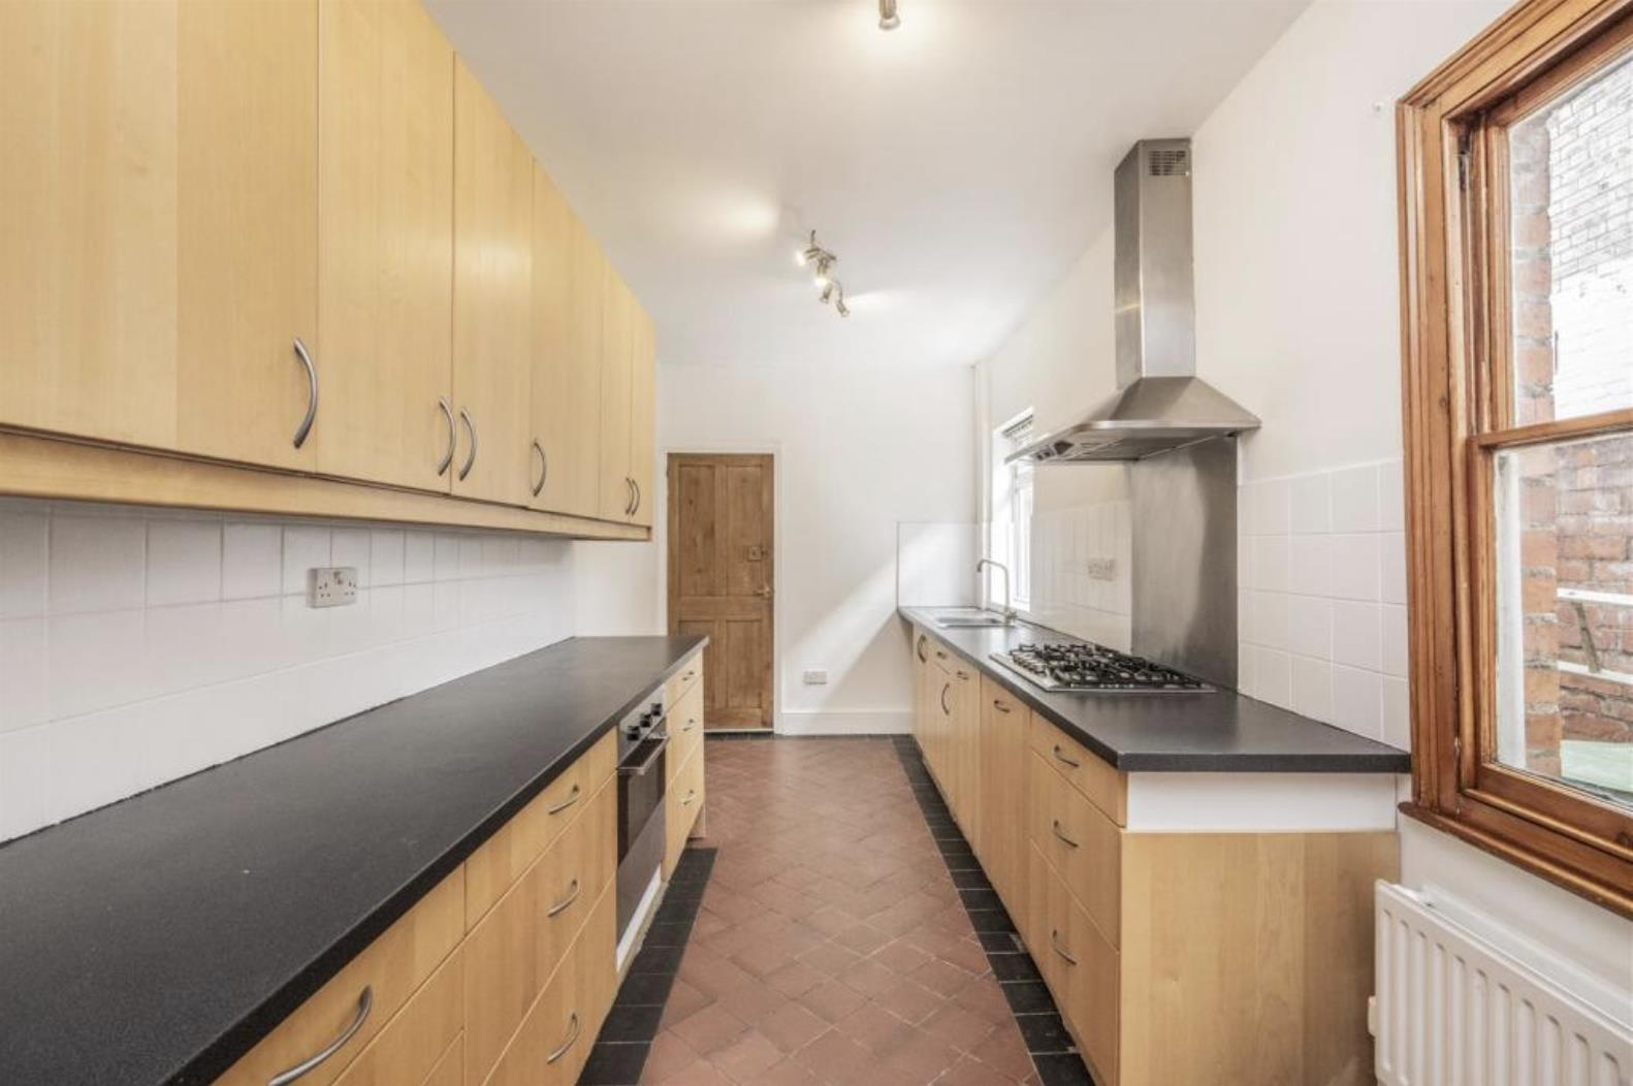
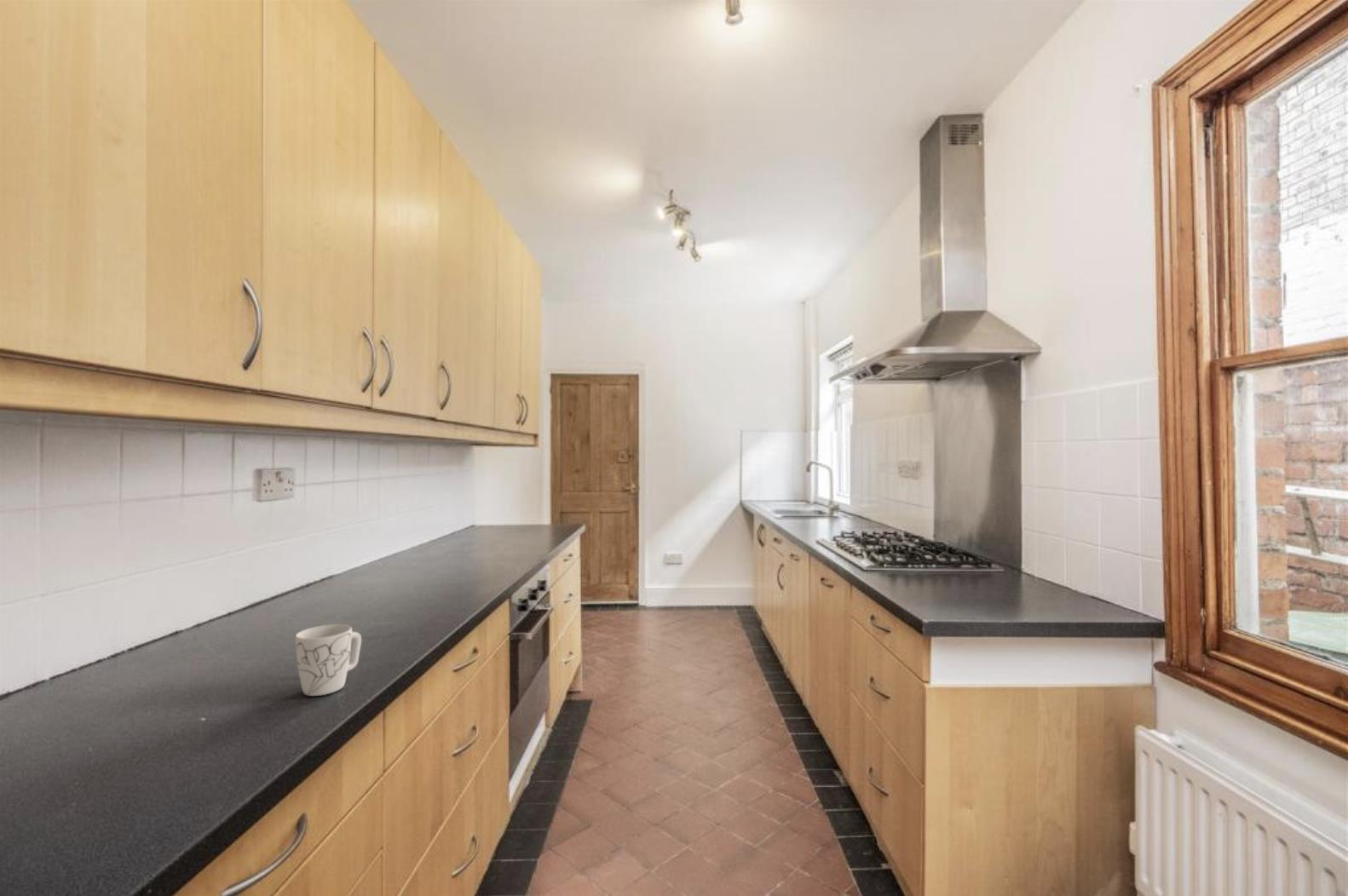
+ mug [295,623,362,697]
